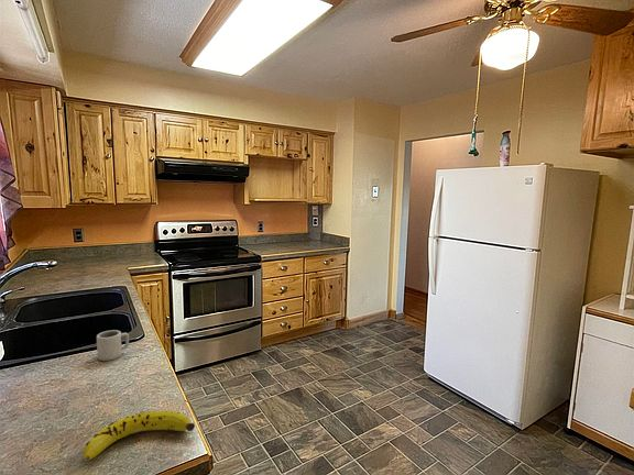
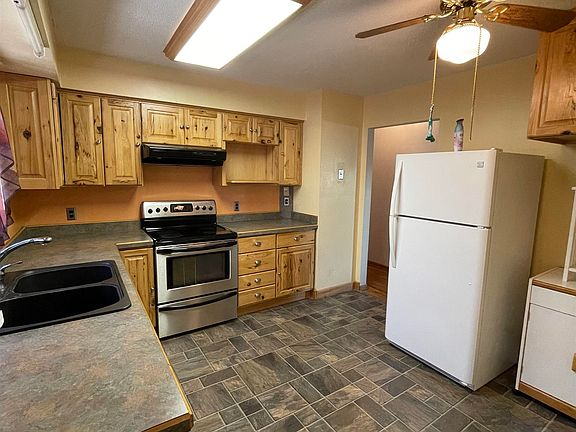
- fruit [83,410,196,462]
- cup [96,329,130,362]
